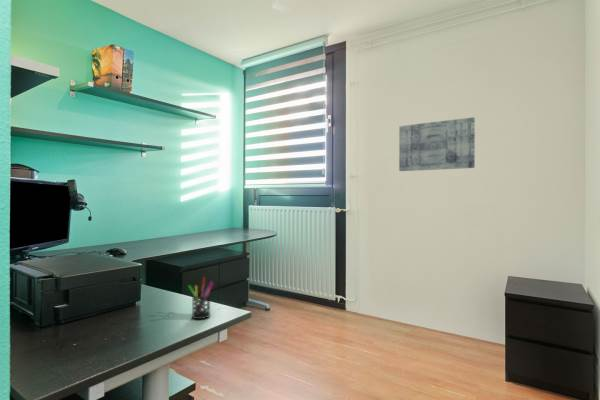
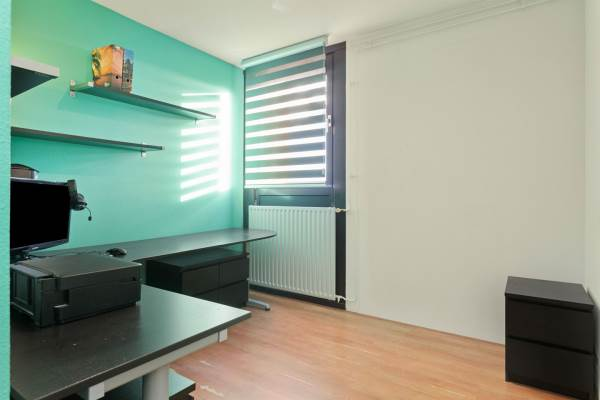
- wall art [398,116,476,172]
- pen holder [187,276,215,320]
